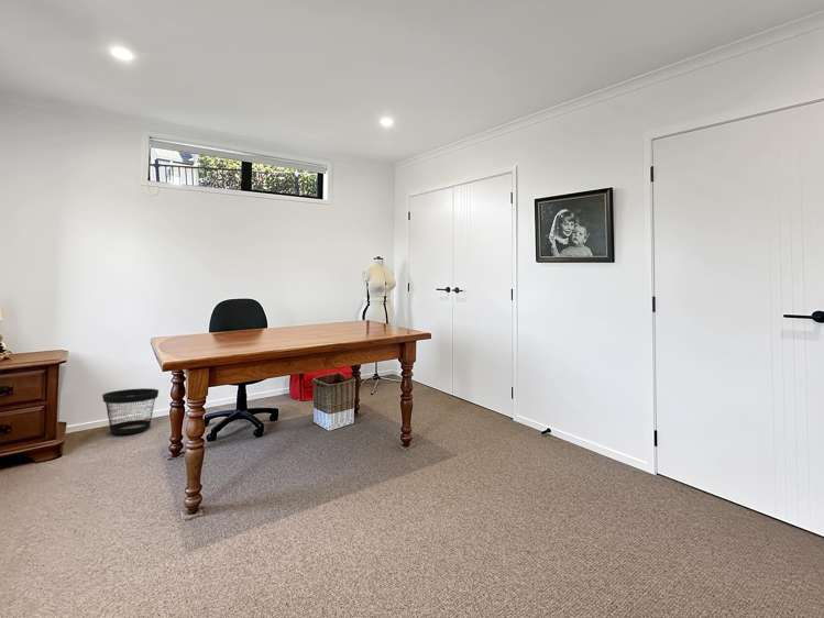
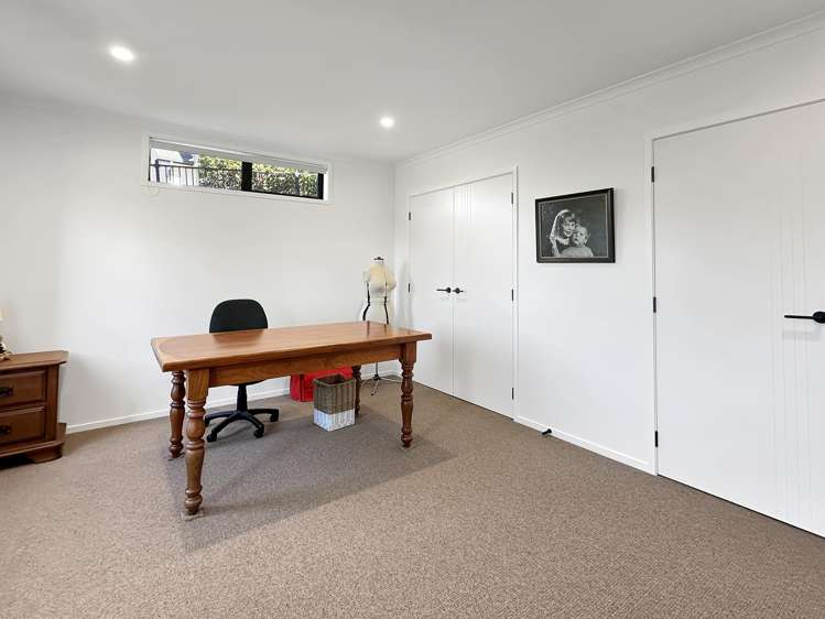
- wastebasket [101,387,160,435]
